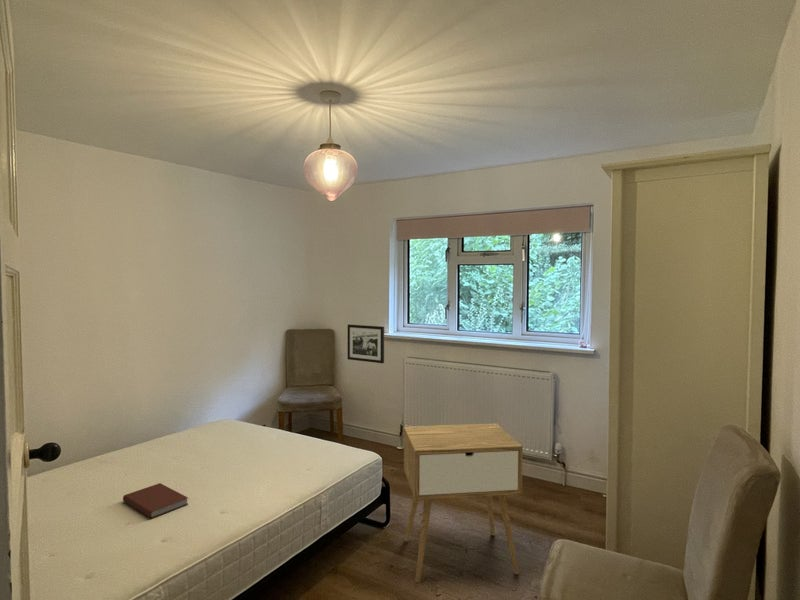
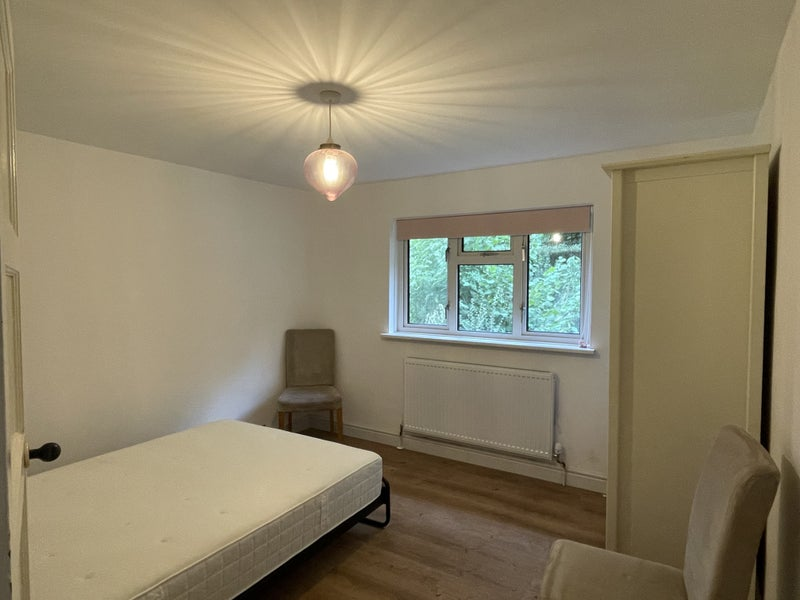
- book [122,482,189,519]
- picture frame [347,324,385,364]
- nightstand [403,422,524,584]
